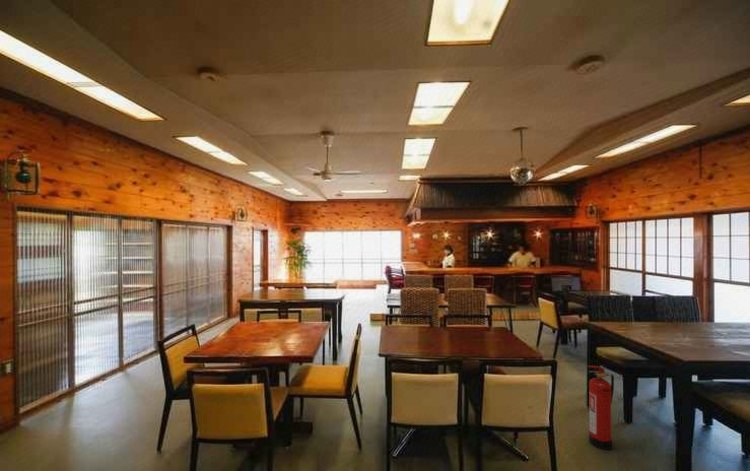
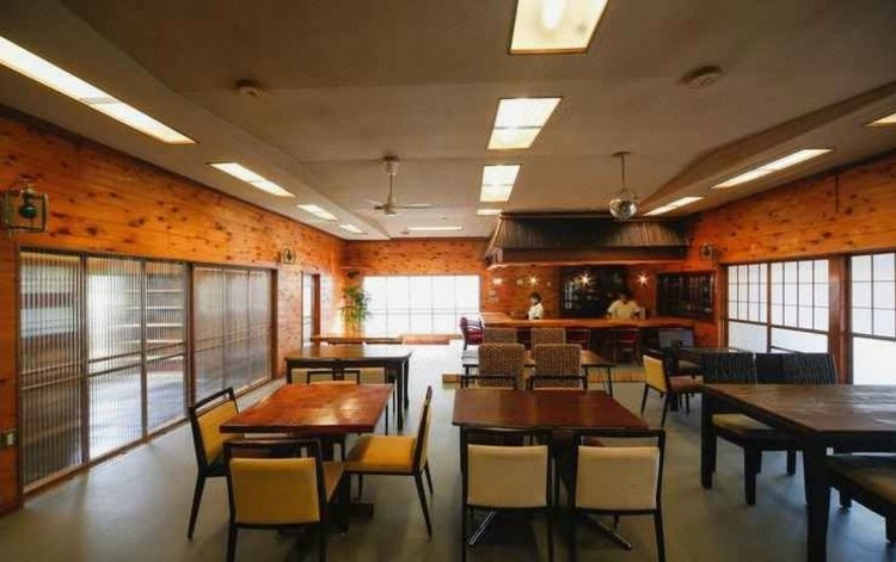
- fire extinguisher [586,365,615,451]
